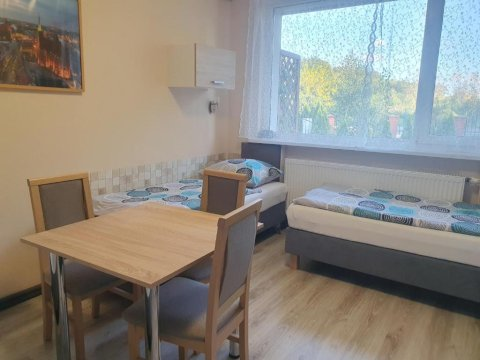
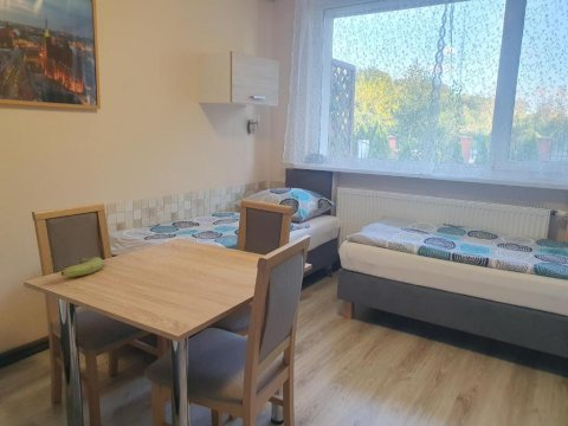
+ fruit [60,256,104,278]
